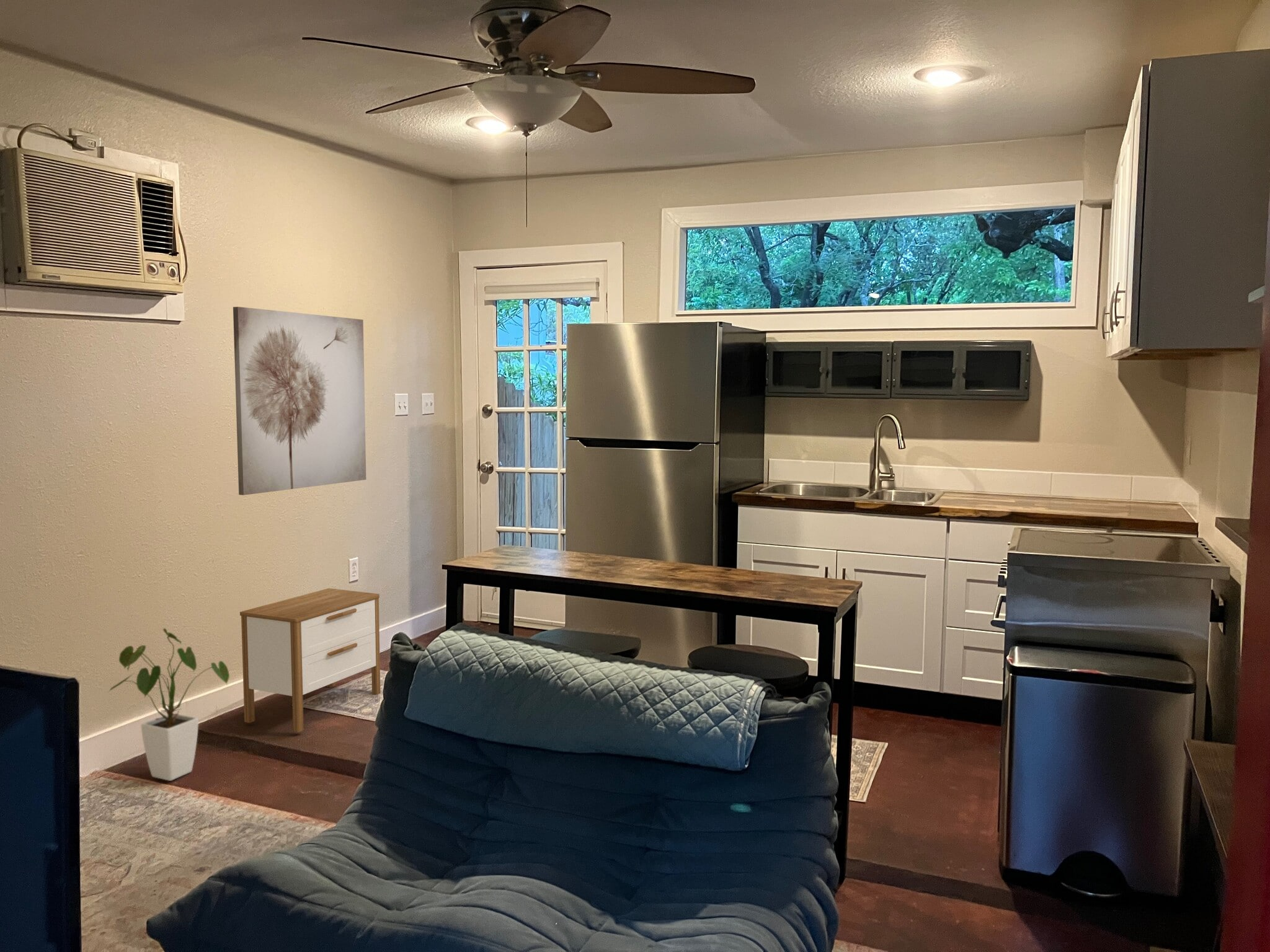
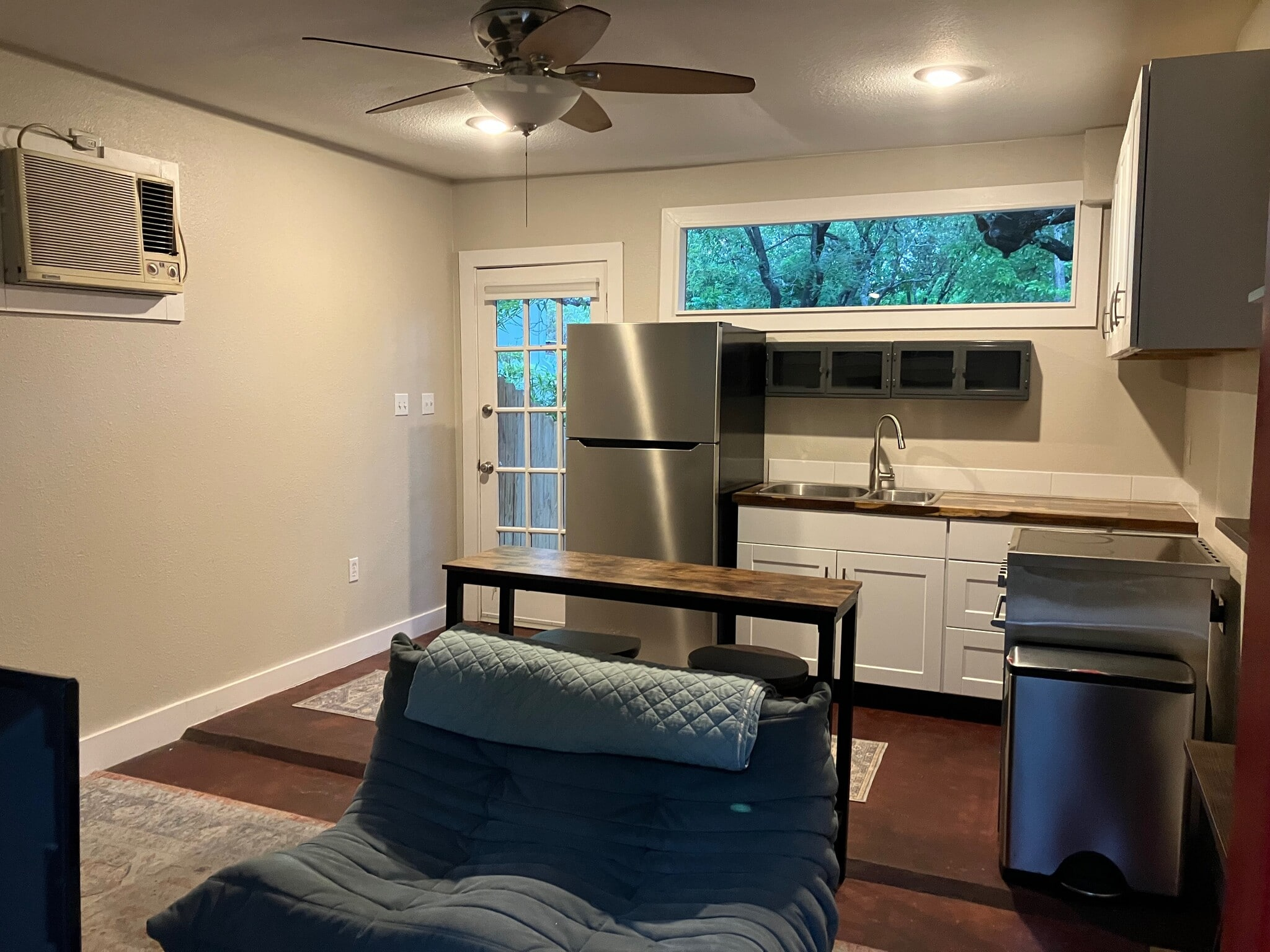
- wall art [233,306,366,496]
- house plant [108,628,230,782]
- nightstand [239,588,381,733]
